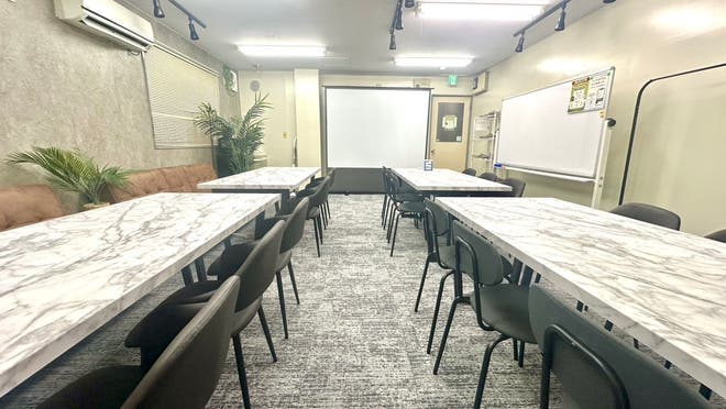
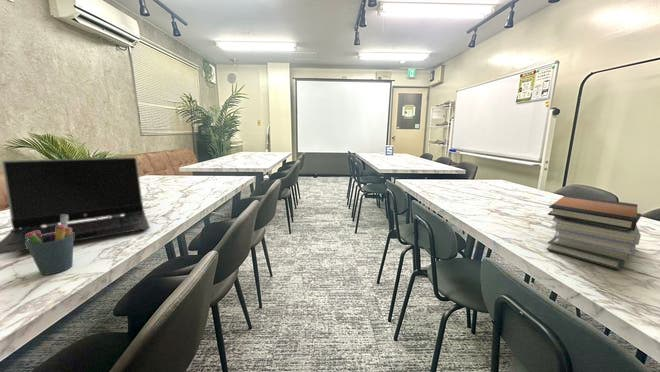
+ book stack [545,194,642,271]
+ laptop computer [0,156,151,255]
+ pen holder [26,215,74,276]
